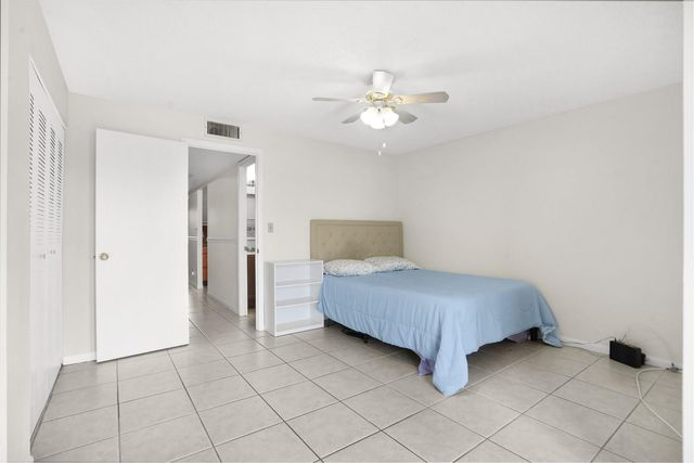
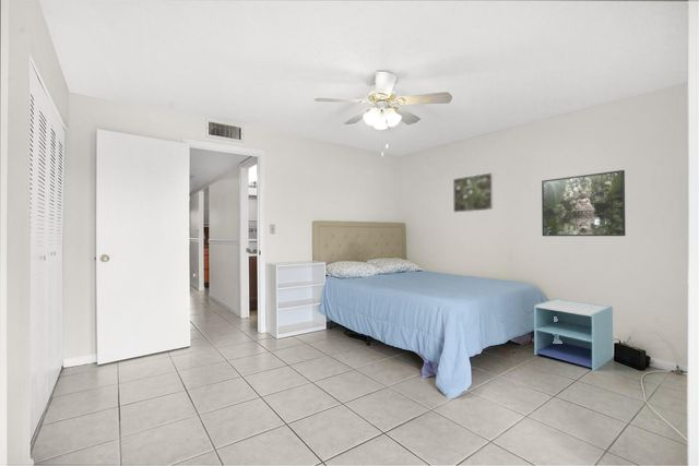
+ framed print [541,169,627,237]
+ nightstand [533,298,614,372]
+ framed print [452,171,495,214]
